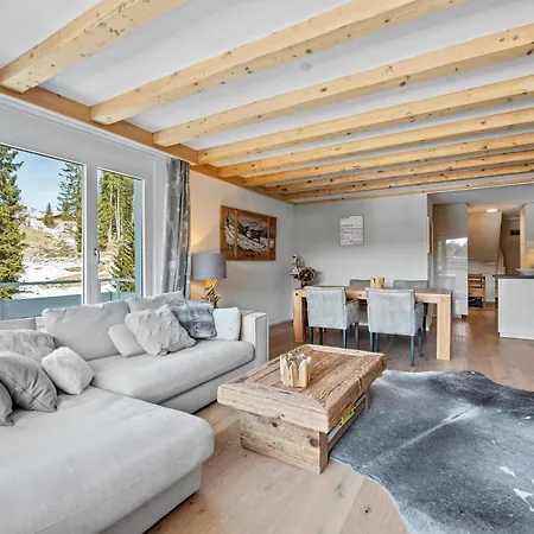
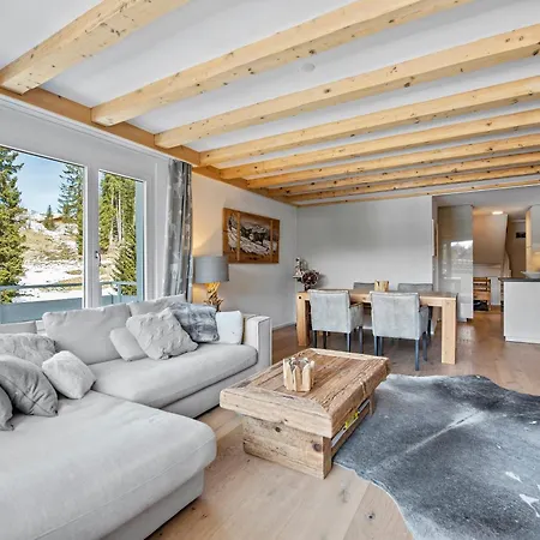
- wall art [338,214,365,247]
